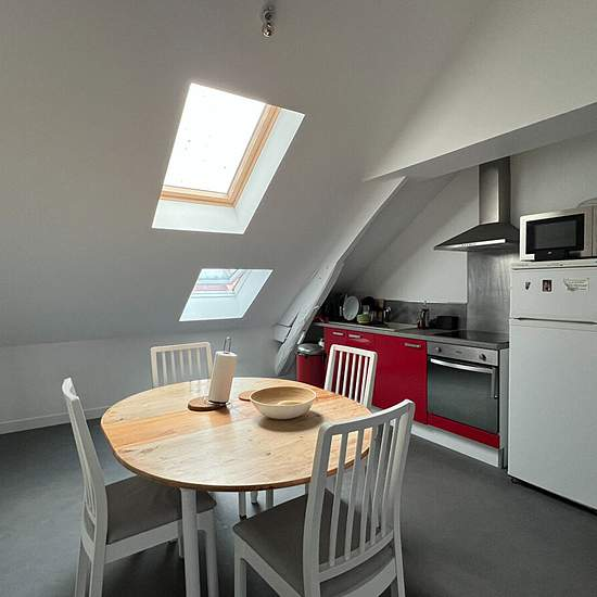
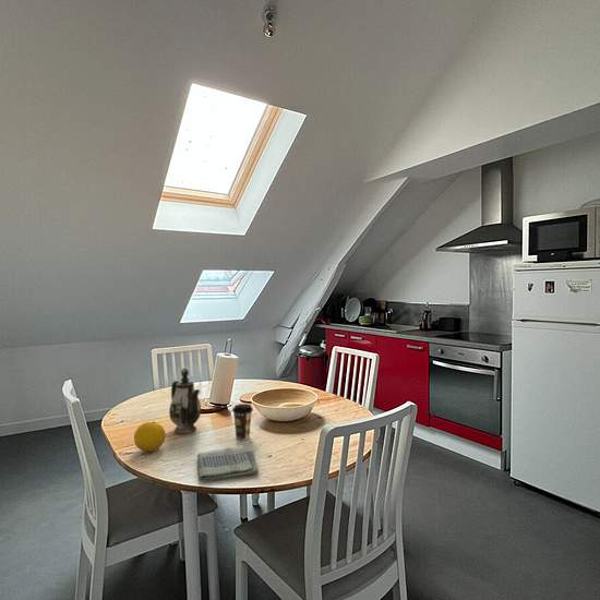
+ fruit [133,420,167,453]
+ teapot [168,368,202,435]
+ coffee cup [231,403,254,441]
+ dish towel [196,444,260,481]
